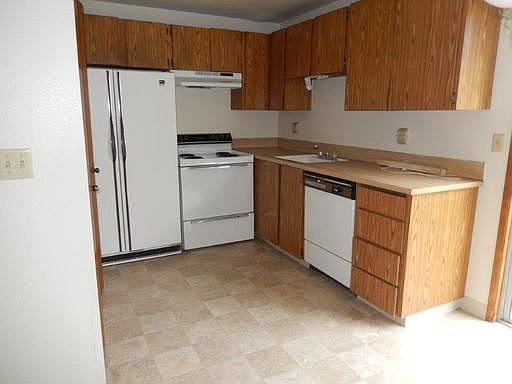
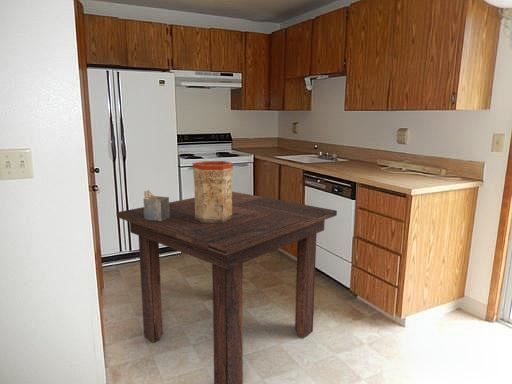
+ vase [191,160,234,223]
+ napkin holder [143,189,170,221]
+ dining table [115,191,338,384]
